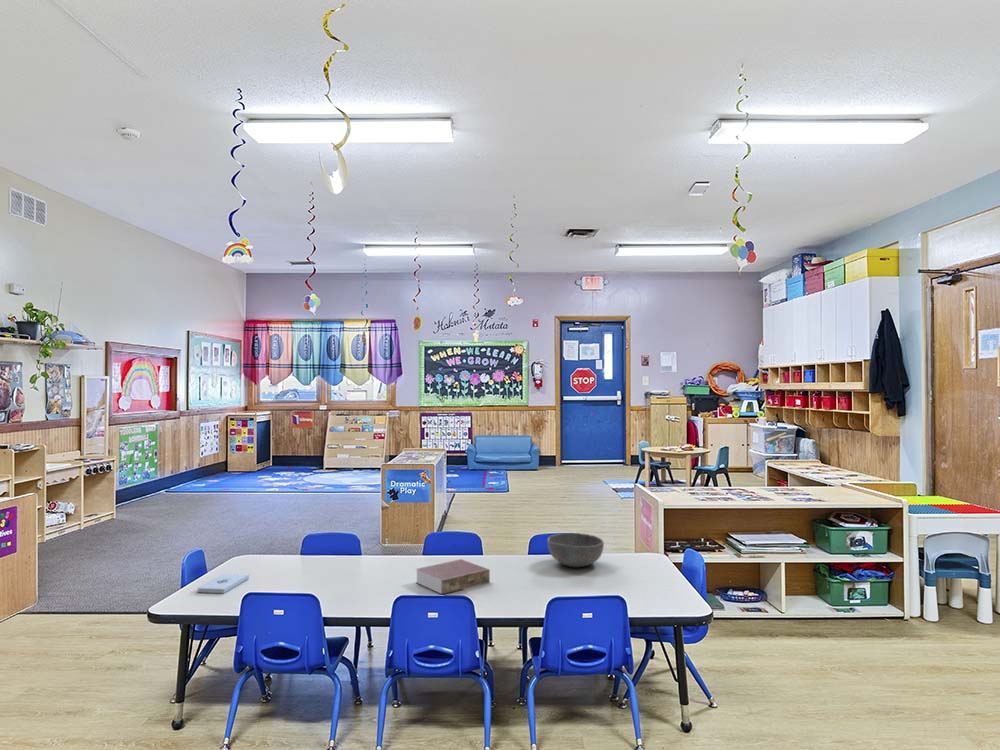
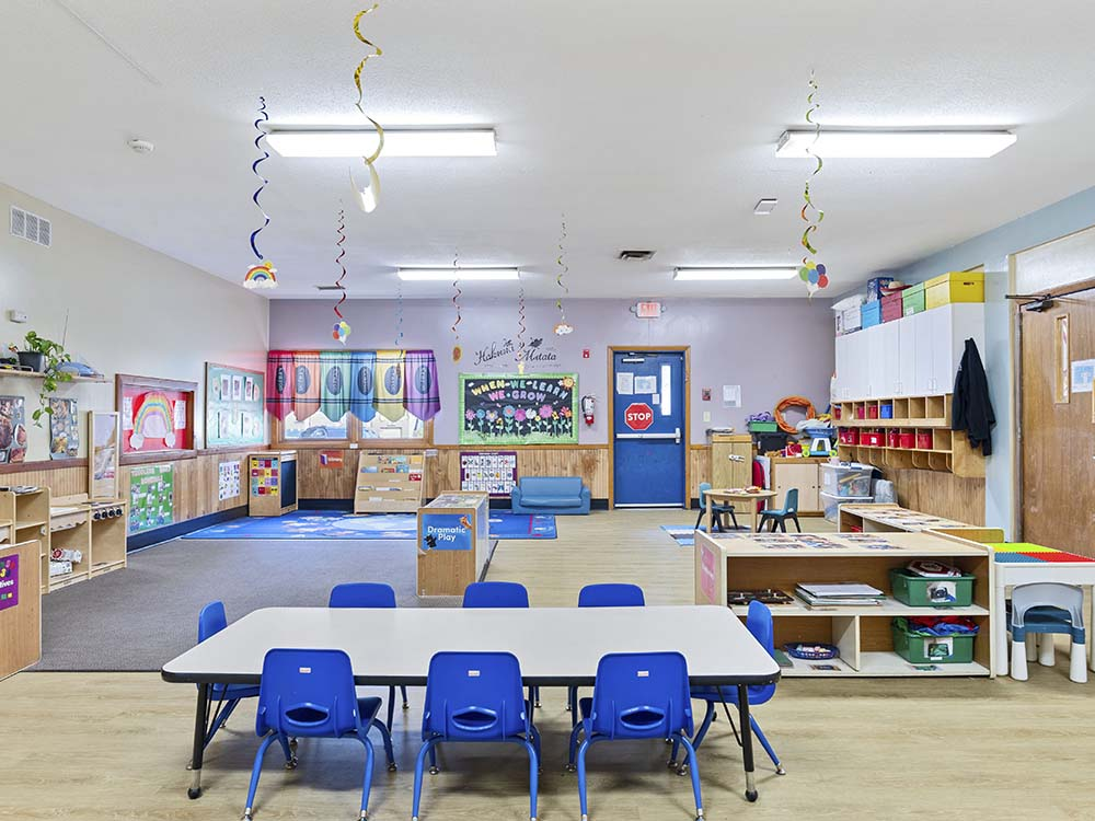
- book [415,558,491,595]
- bowl [546,532,605,569]
- notepad [197,573,250,594]
